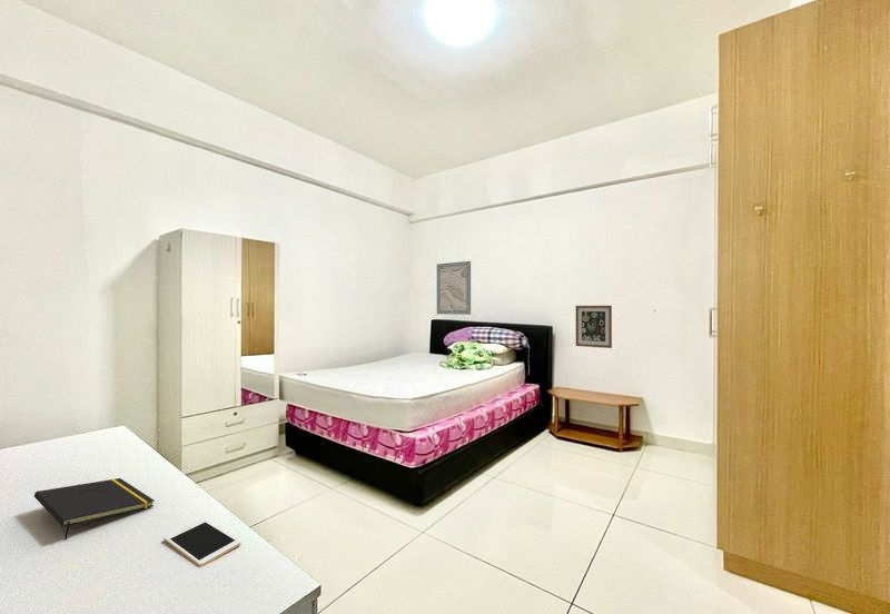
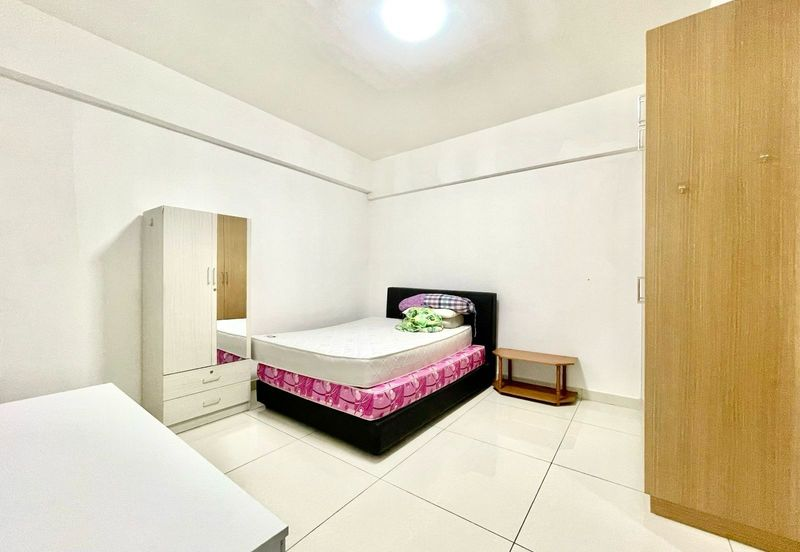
- notepad [33,477,156,542]
- wall art [575,305,613,349]
- cell phone [162,518,241,567]
- wall art [436,260,472,316]
